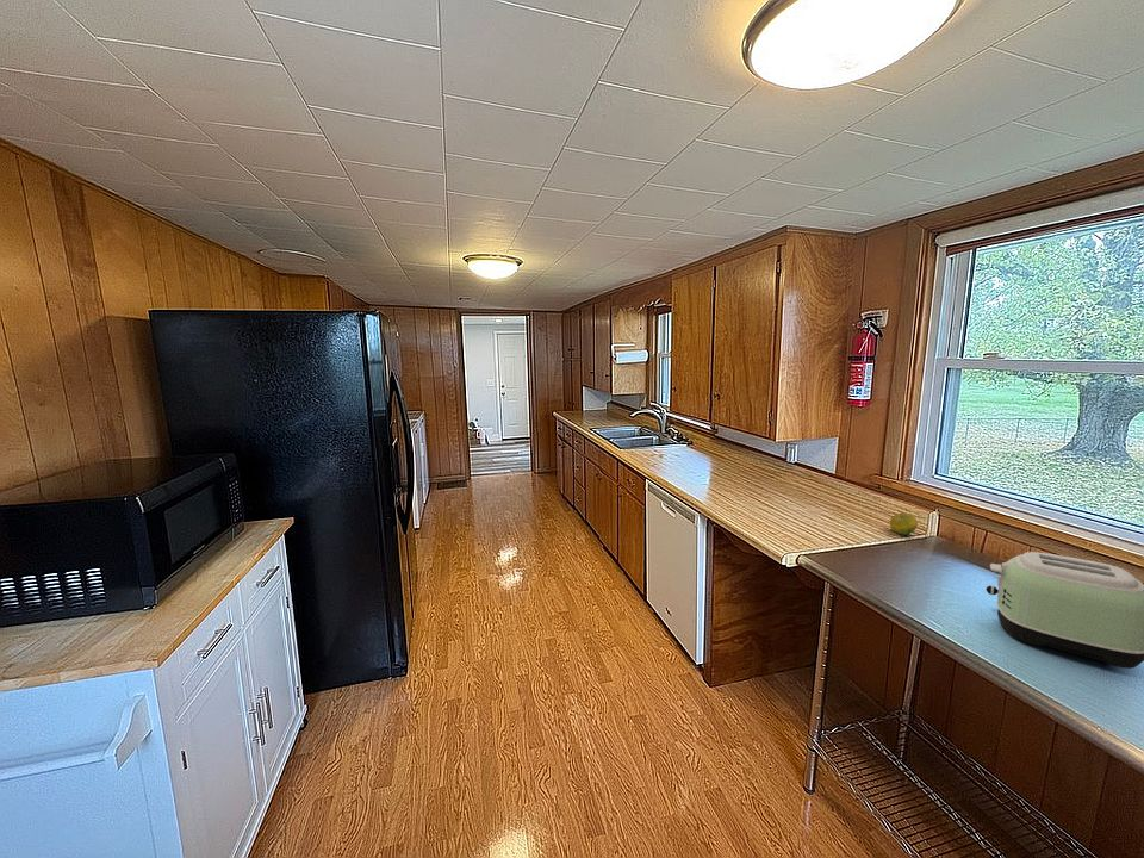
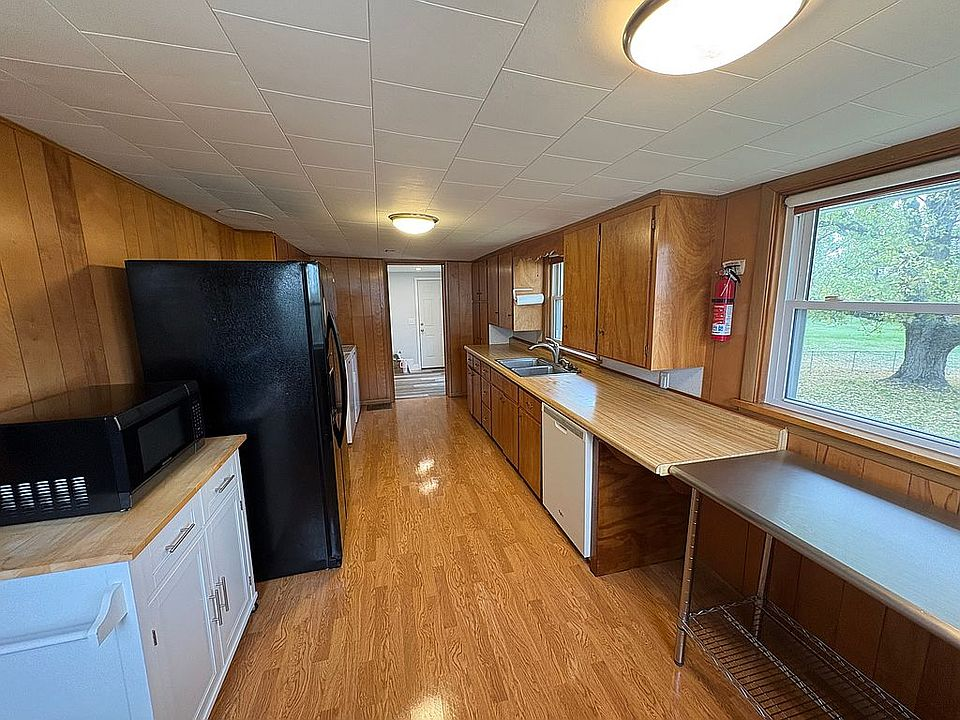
- fruit [889,511,919,536]
- toaster [986,551,1144,670]
